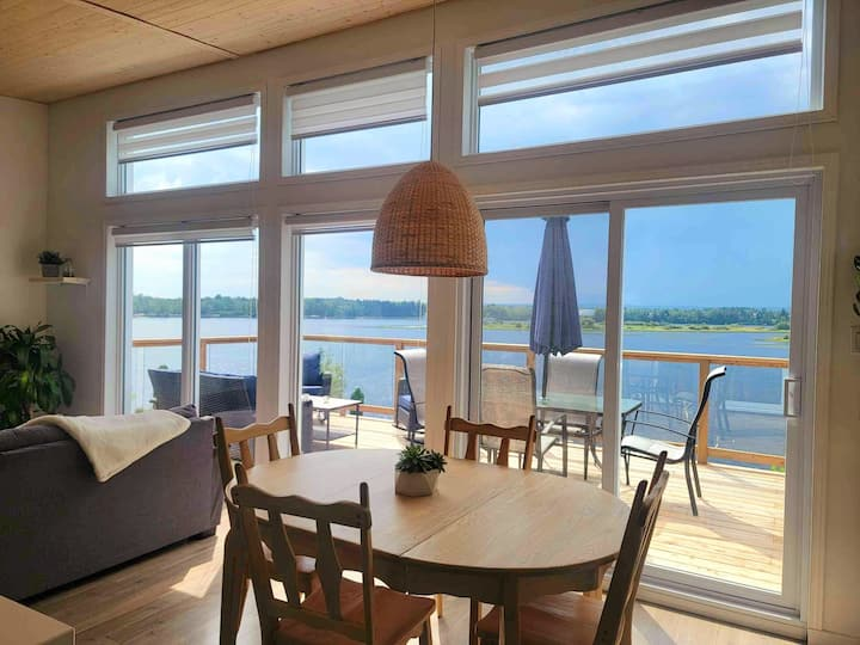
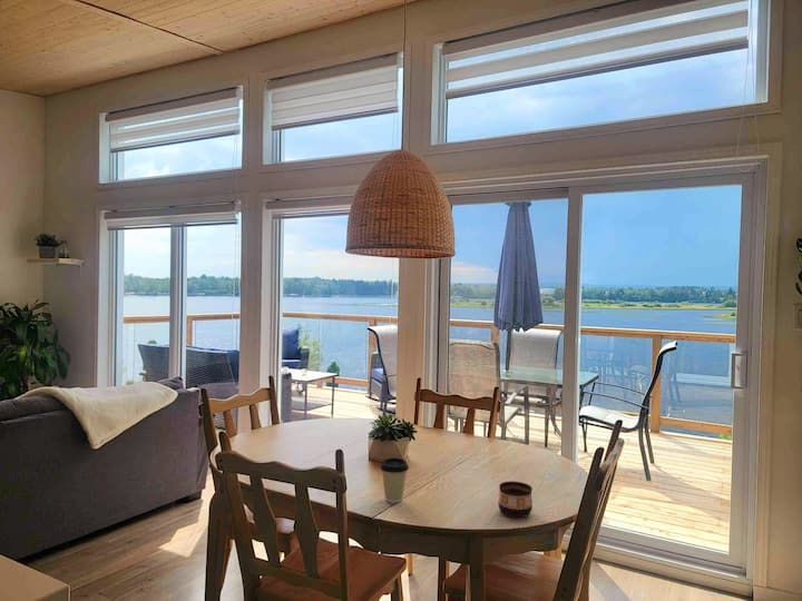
+ coffee cup [379,456,410,504]
+ cup [497,481,534,519]
